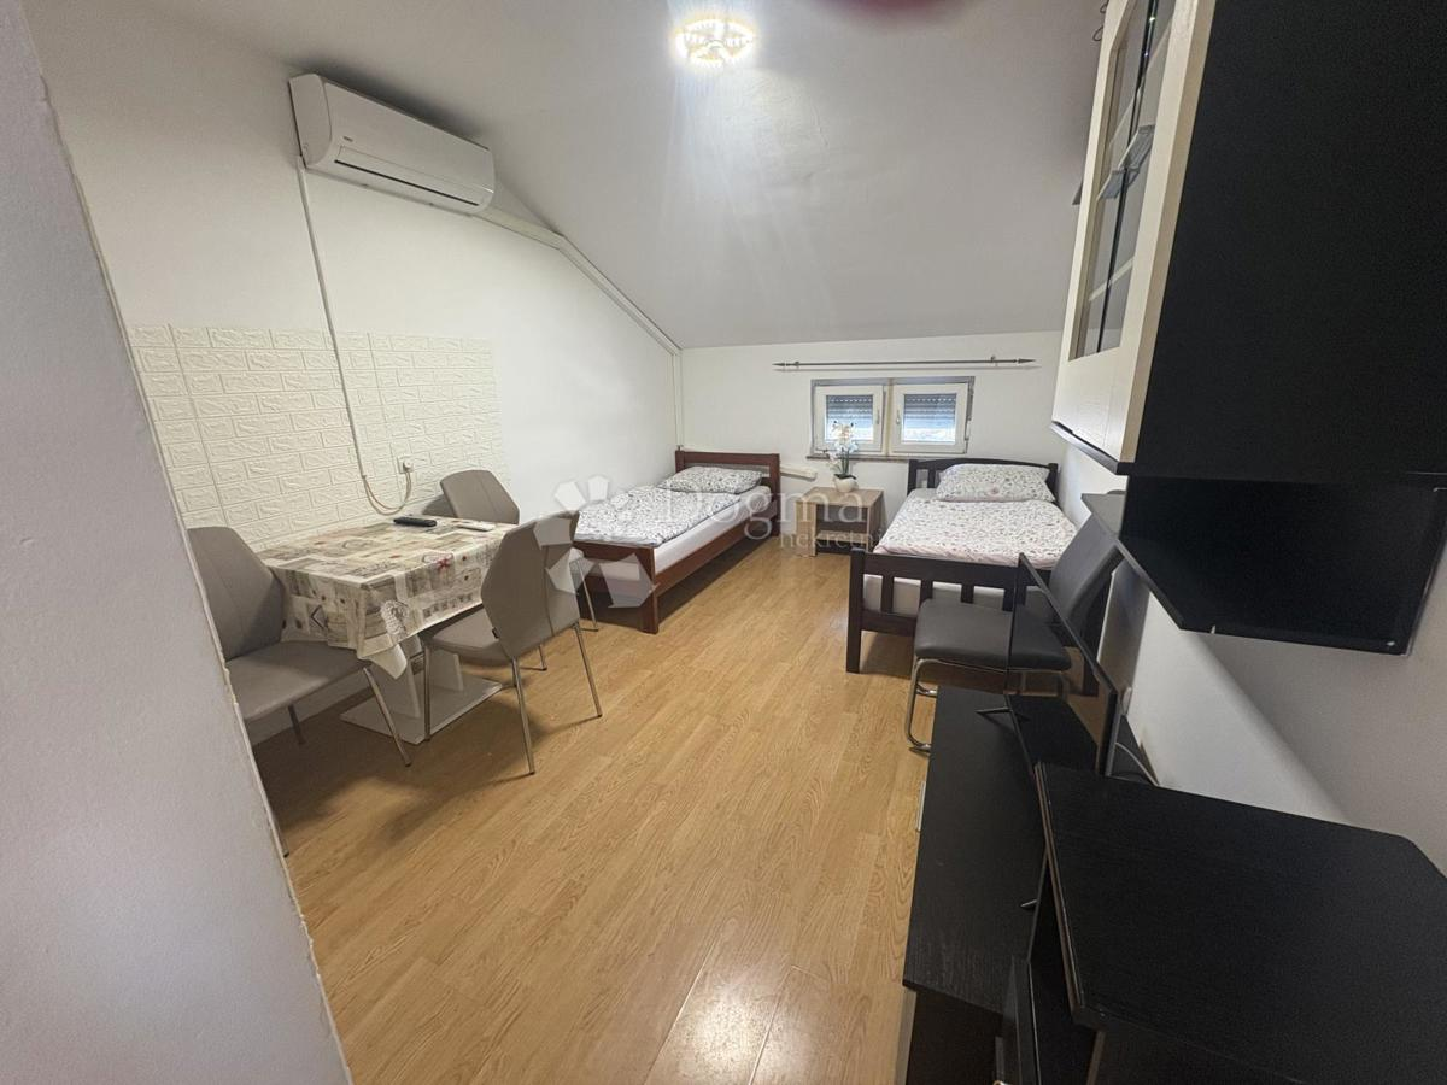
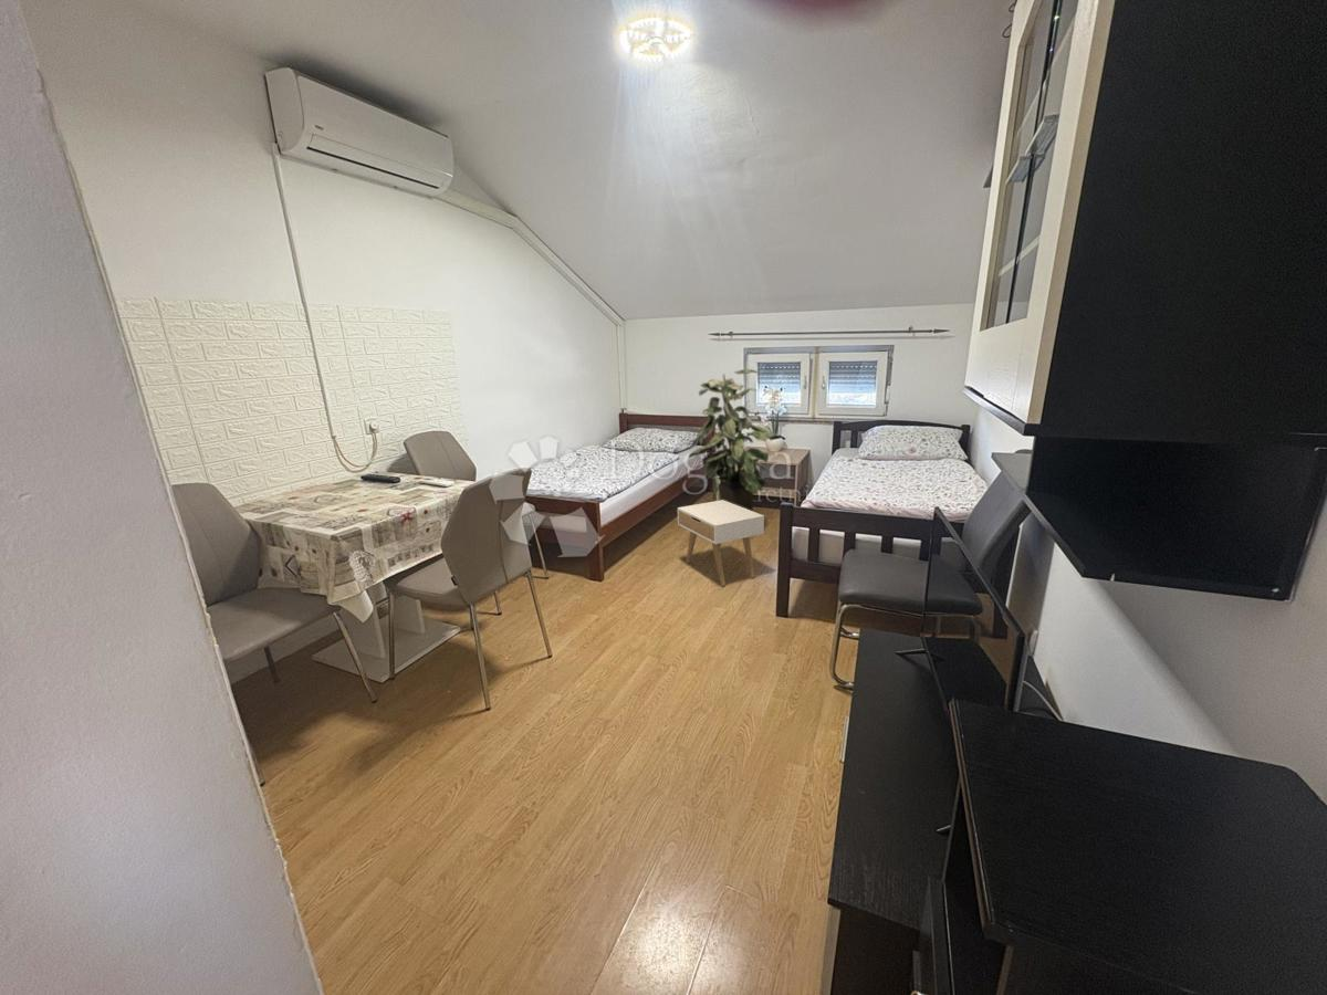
+ indoor plant [688,368,776,512]
+ nightstand [677,500,765,587]
